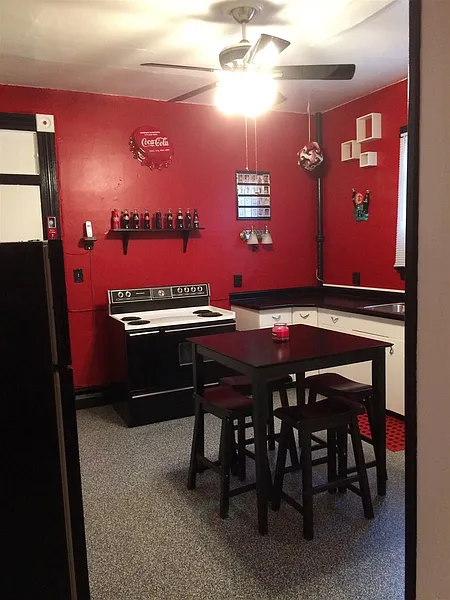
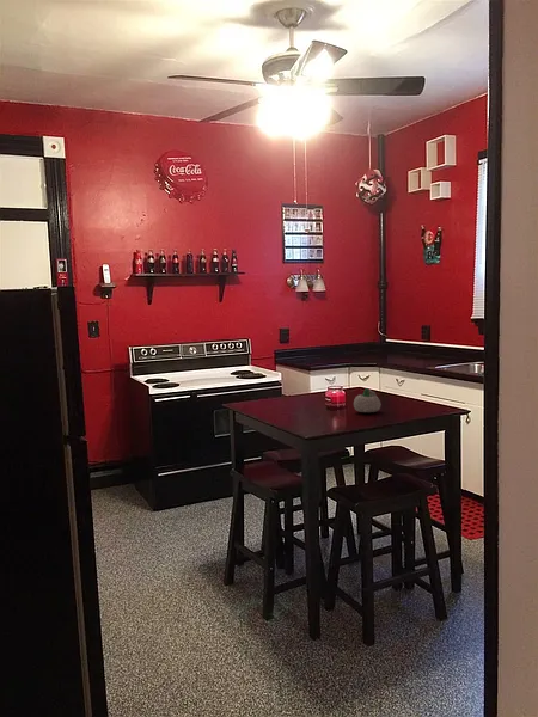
+ succulent planter [353,387,383,413]
